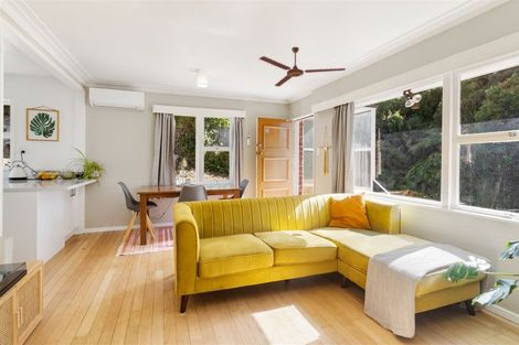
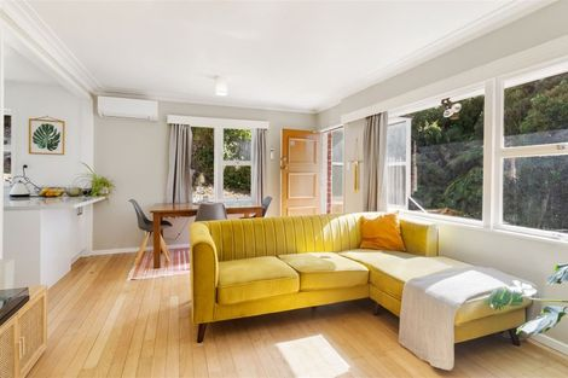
- ceiling fan [257,46,347,87]
